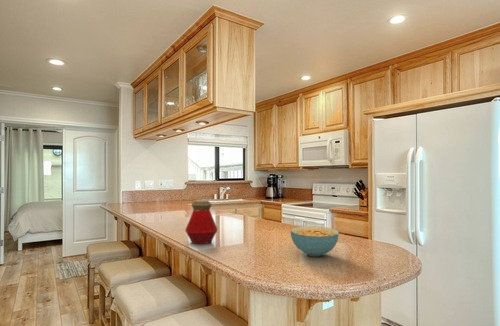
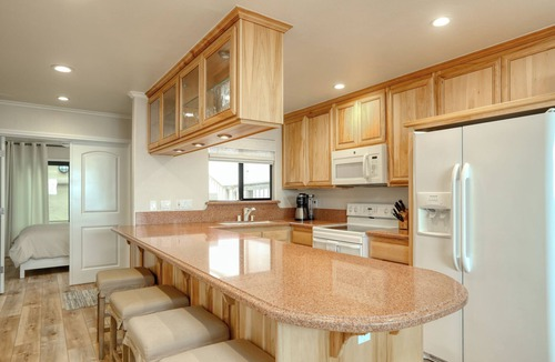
- cereal bowl [290,225,340,257]
- bottle [184,199,219,245]
